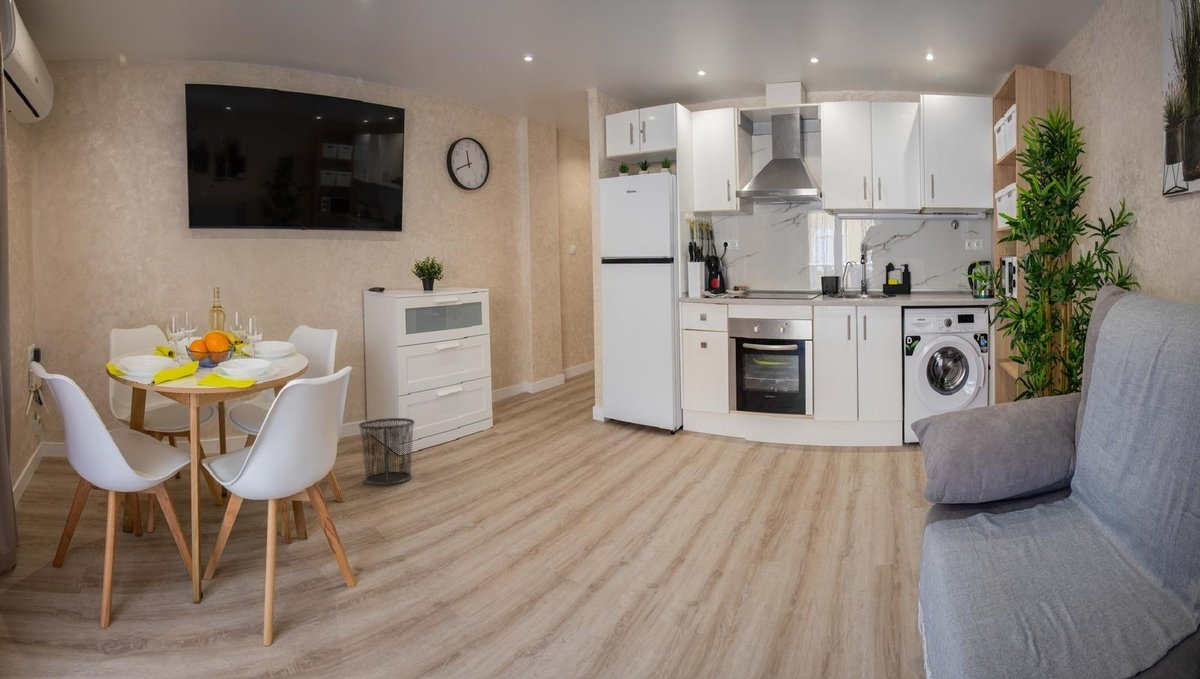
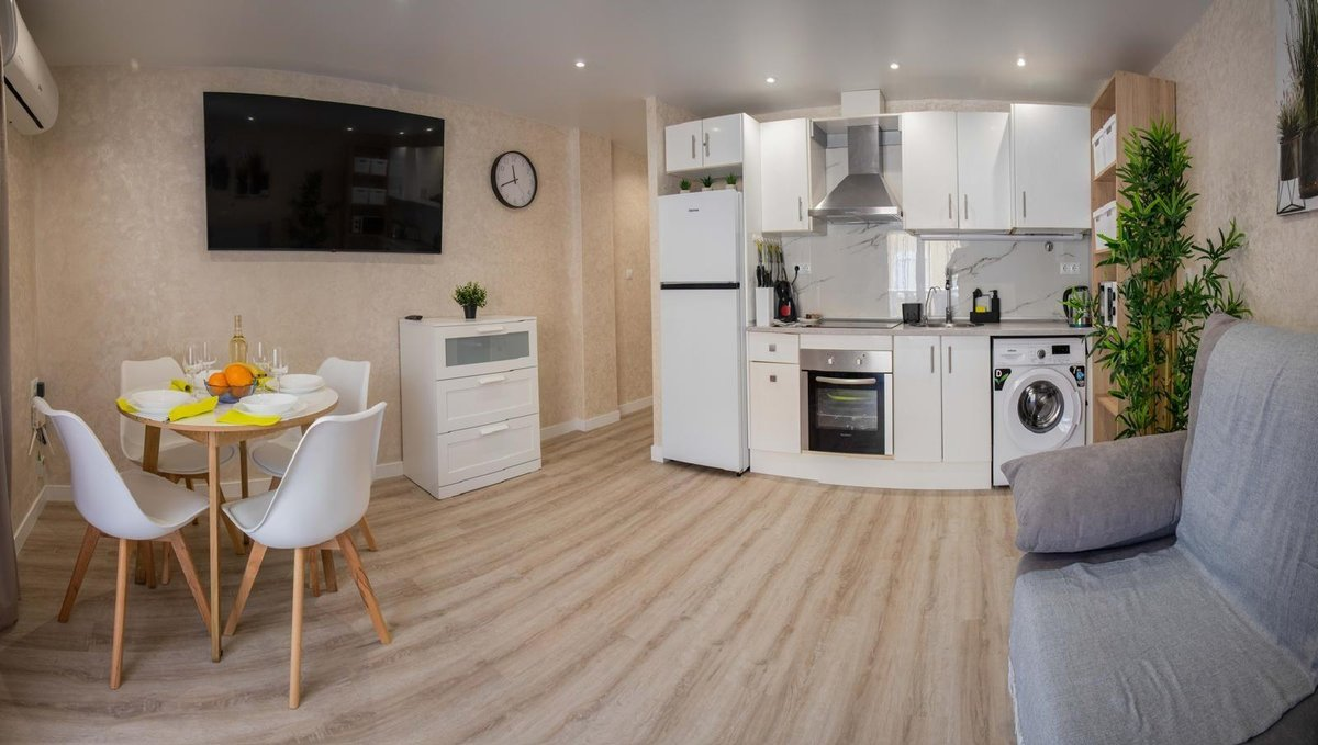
- trash can [357,417,416,486]
